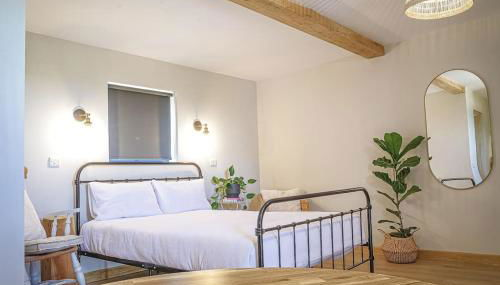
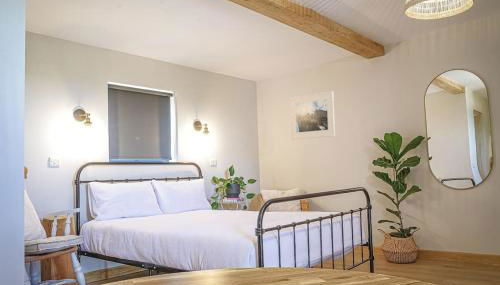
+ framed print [289,90,336,140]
